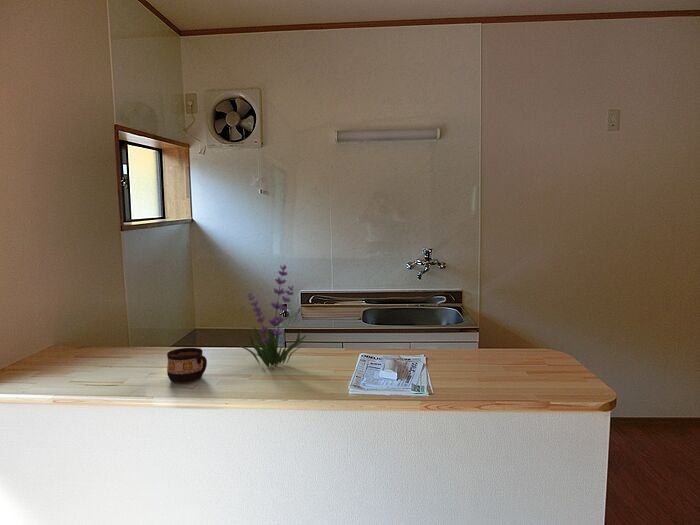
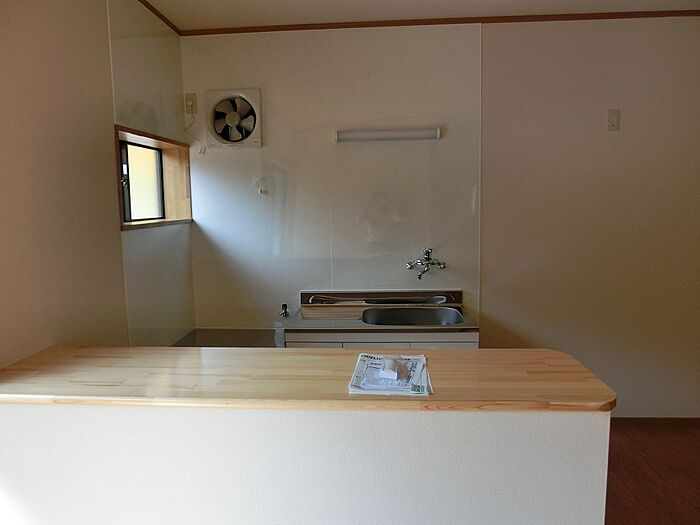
- cup [166,347,208,384]
- plant [236,264,307,368]
